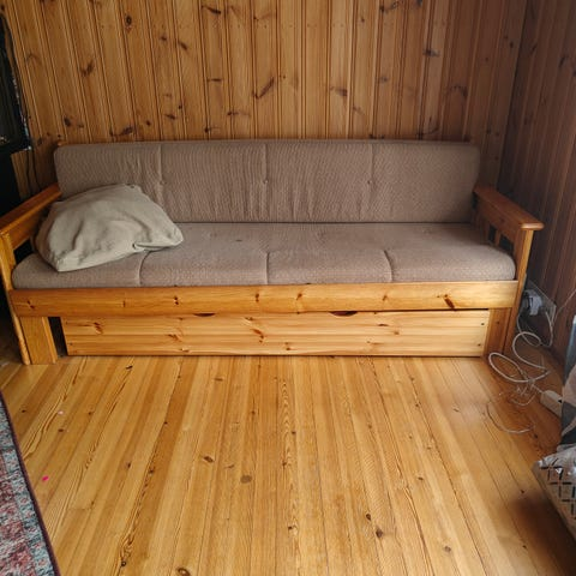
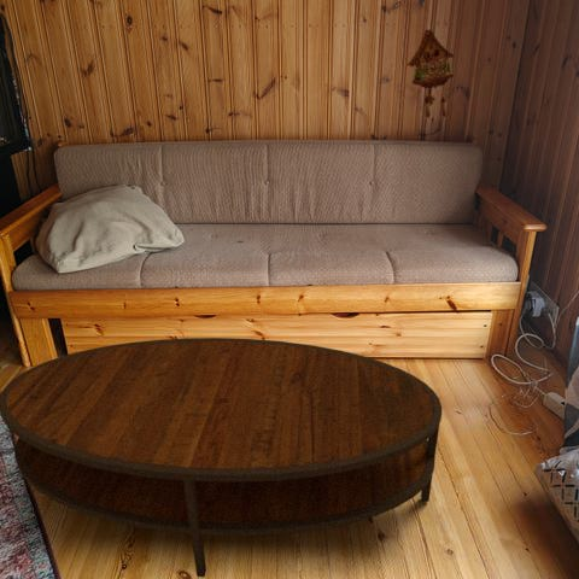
+ coffee table [0,337,443,578]
+ cuckoo clock [405,28,456,118]
